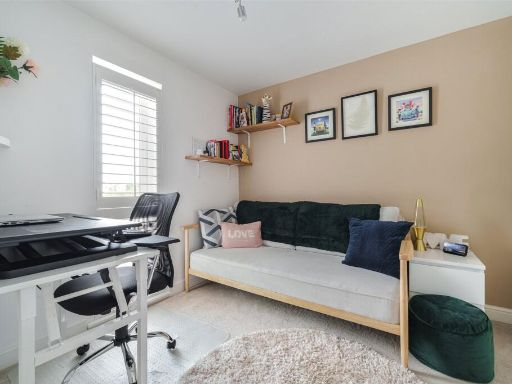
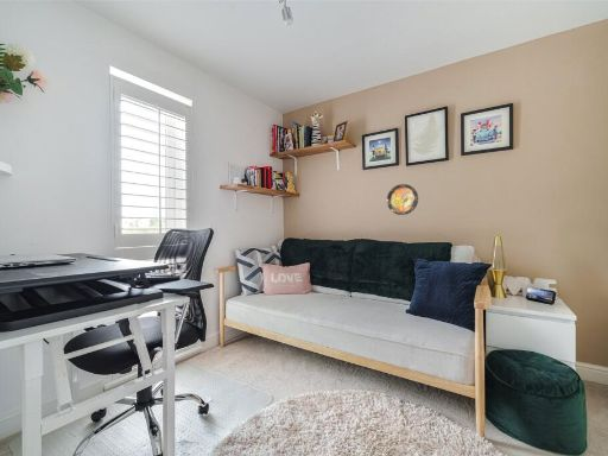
+ decorative plate [386,183,419,216]
